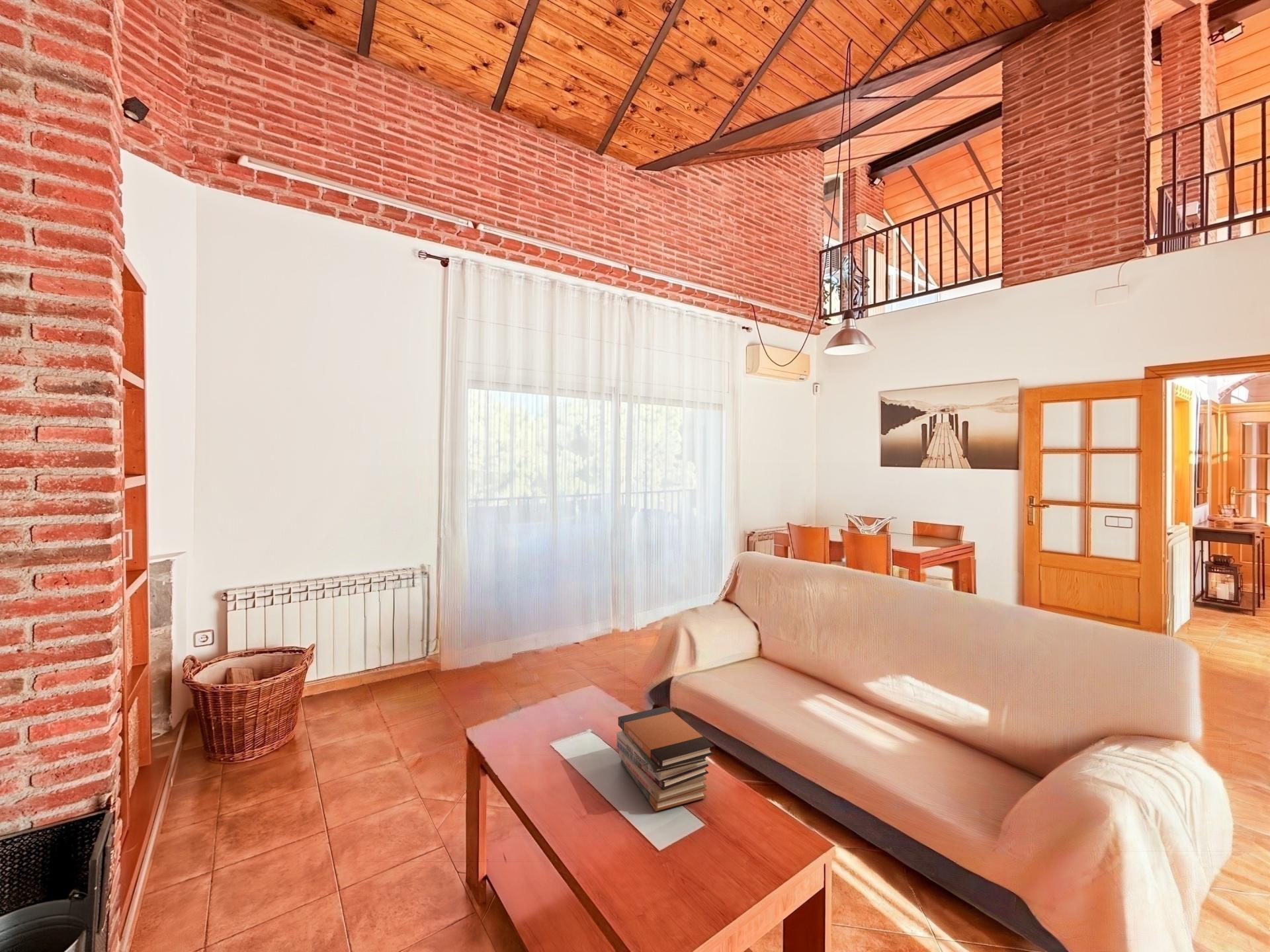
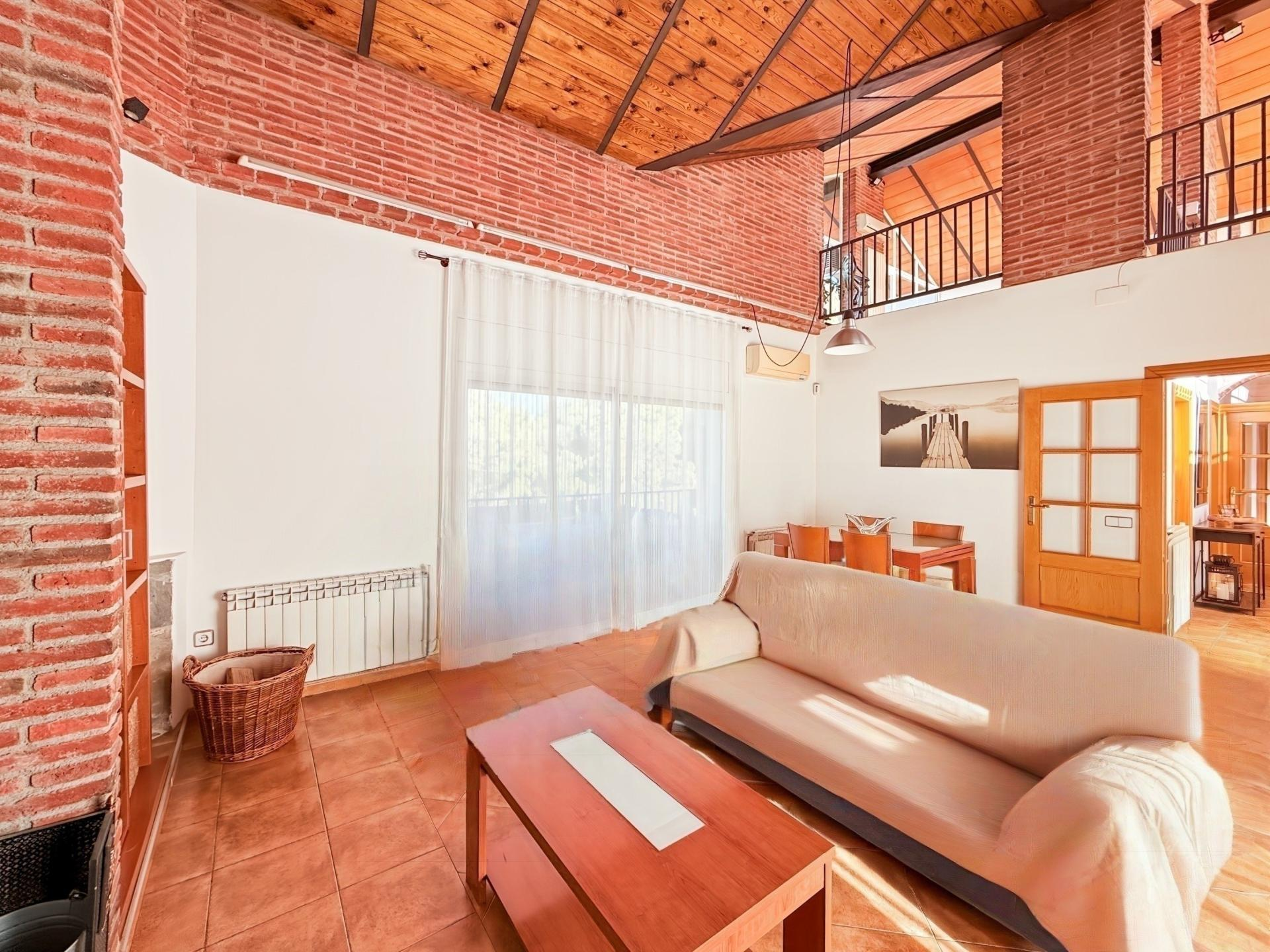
- book stack [616,705,714,812]
